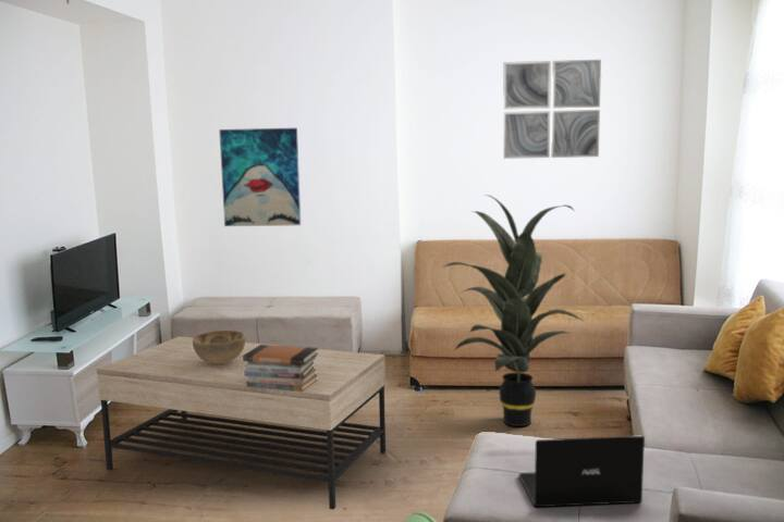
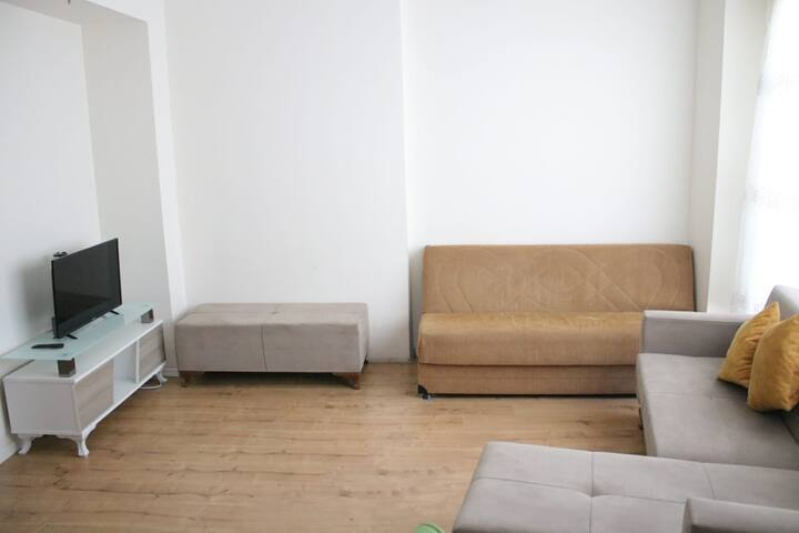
- indoor plant [441,194,586,427]
- coffee table [95,336,387,510]
- laptop [518,435,646,508]
- wall art [218,127,302,227]
- book stack [243,344,319,391]
- decorative bowl [193,330,246,364]
- wall art [502,59,602,160]
